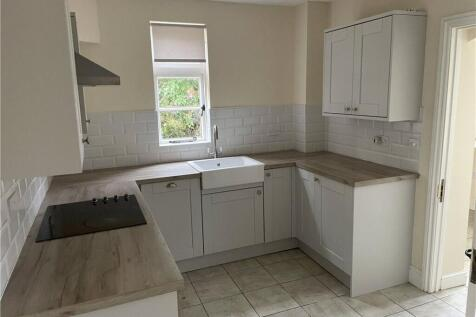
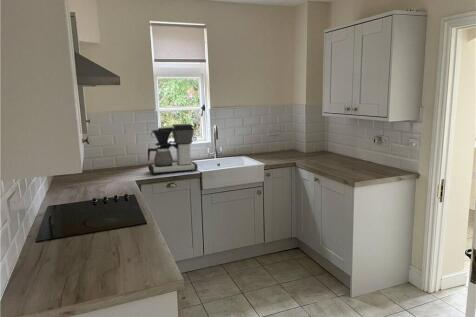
+ coffee maker [147,123,199,176]
